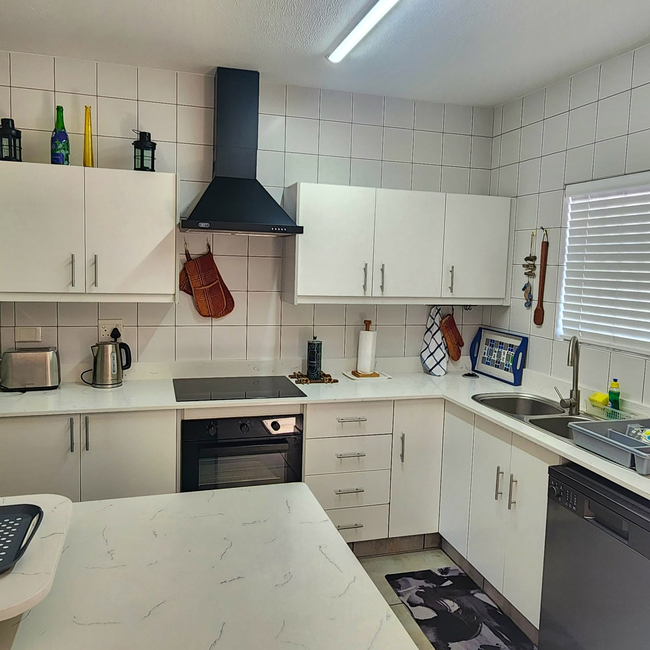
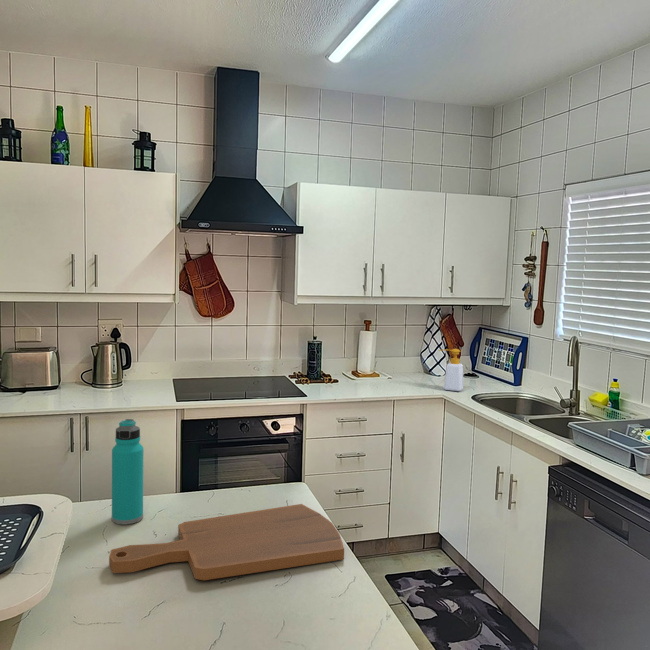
+ soap bottle [438,348,464,392]
+ cutting board [108,503,345,581]
+ water bottle [111,418,144,525]
